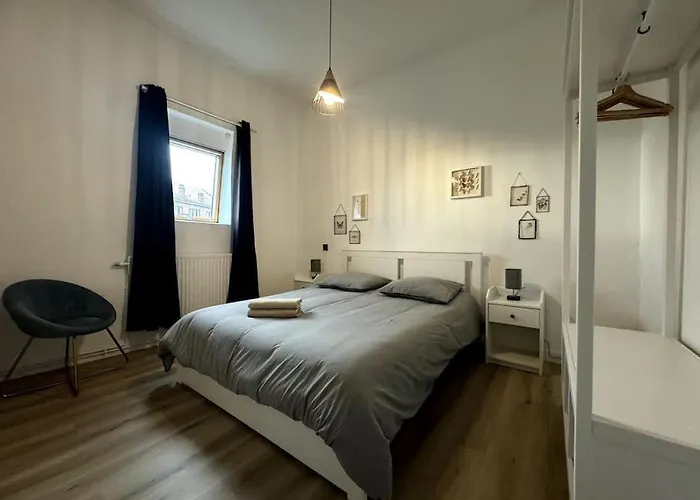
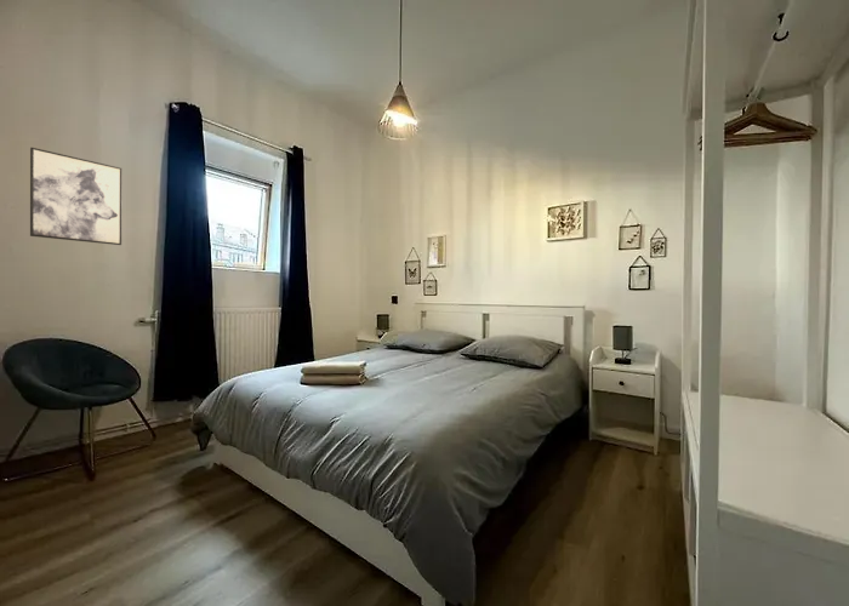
+ wall art [29,147,122,246]
